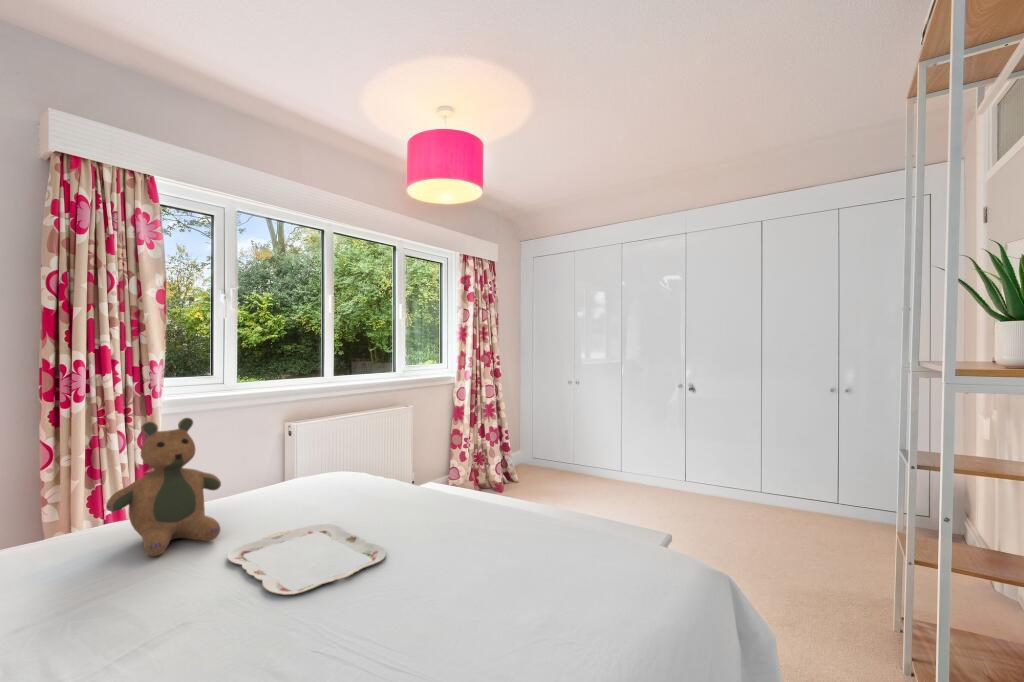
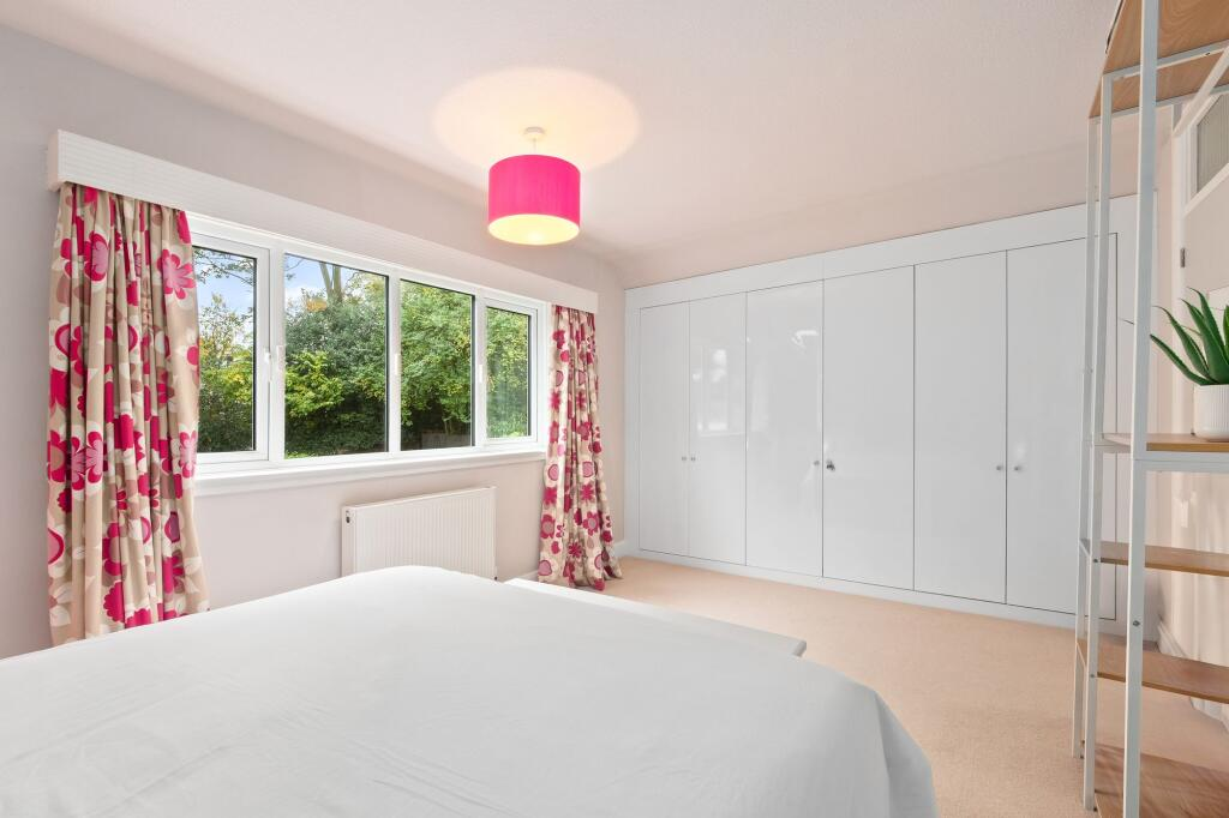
- teddy bear [105,417,222,557]
- serving tray [226,523,387,596]
